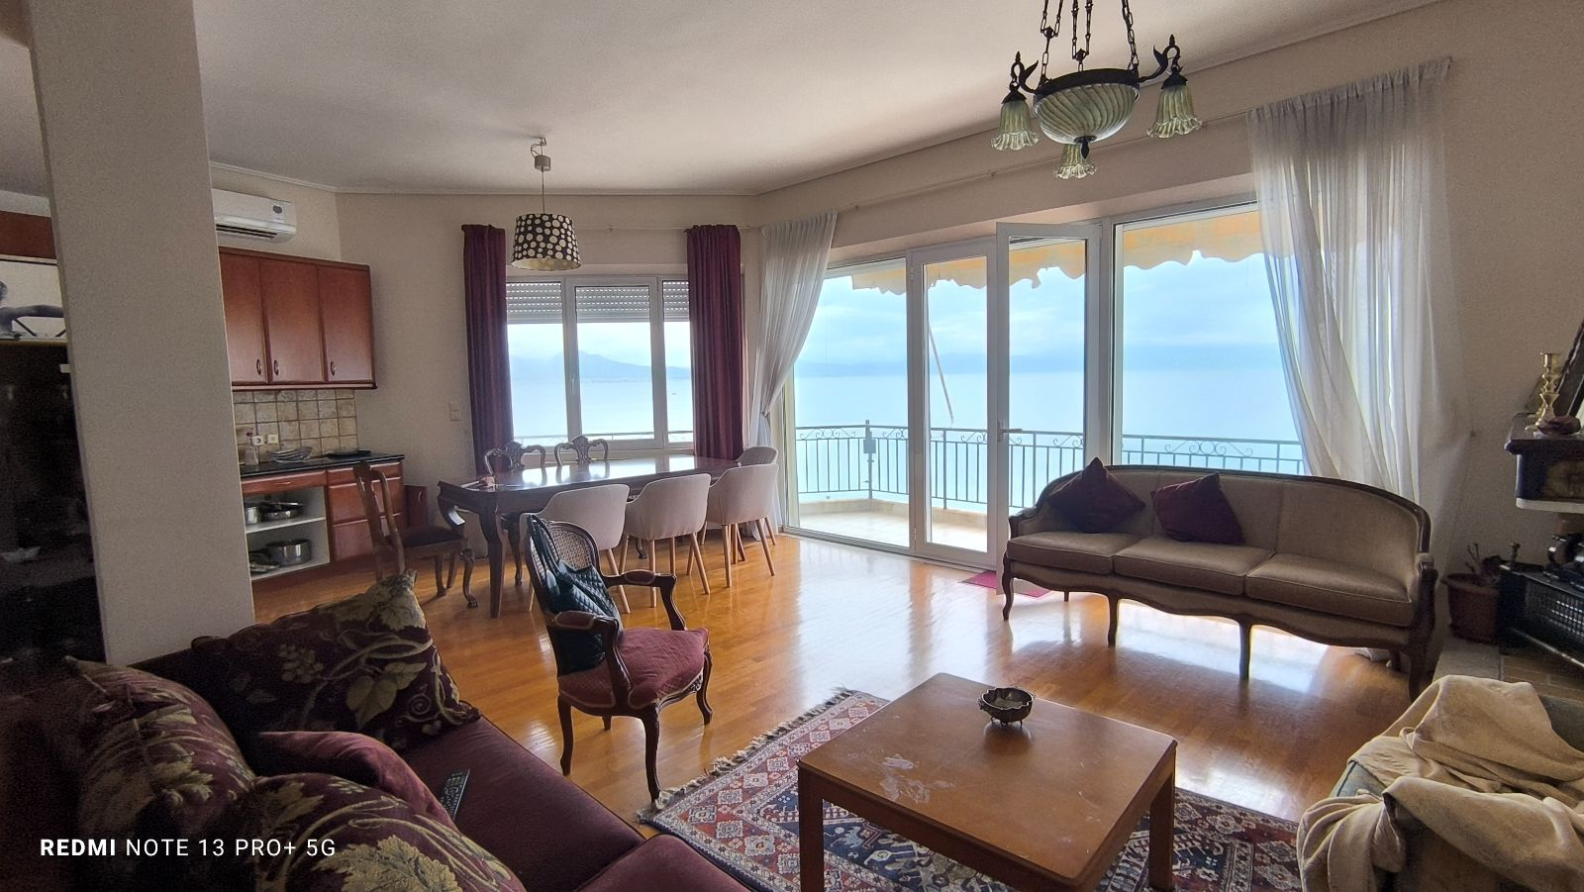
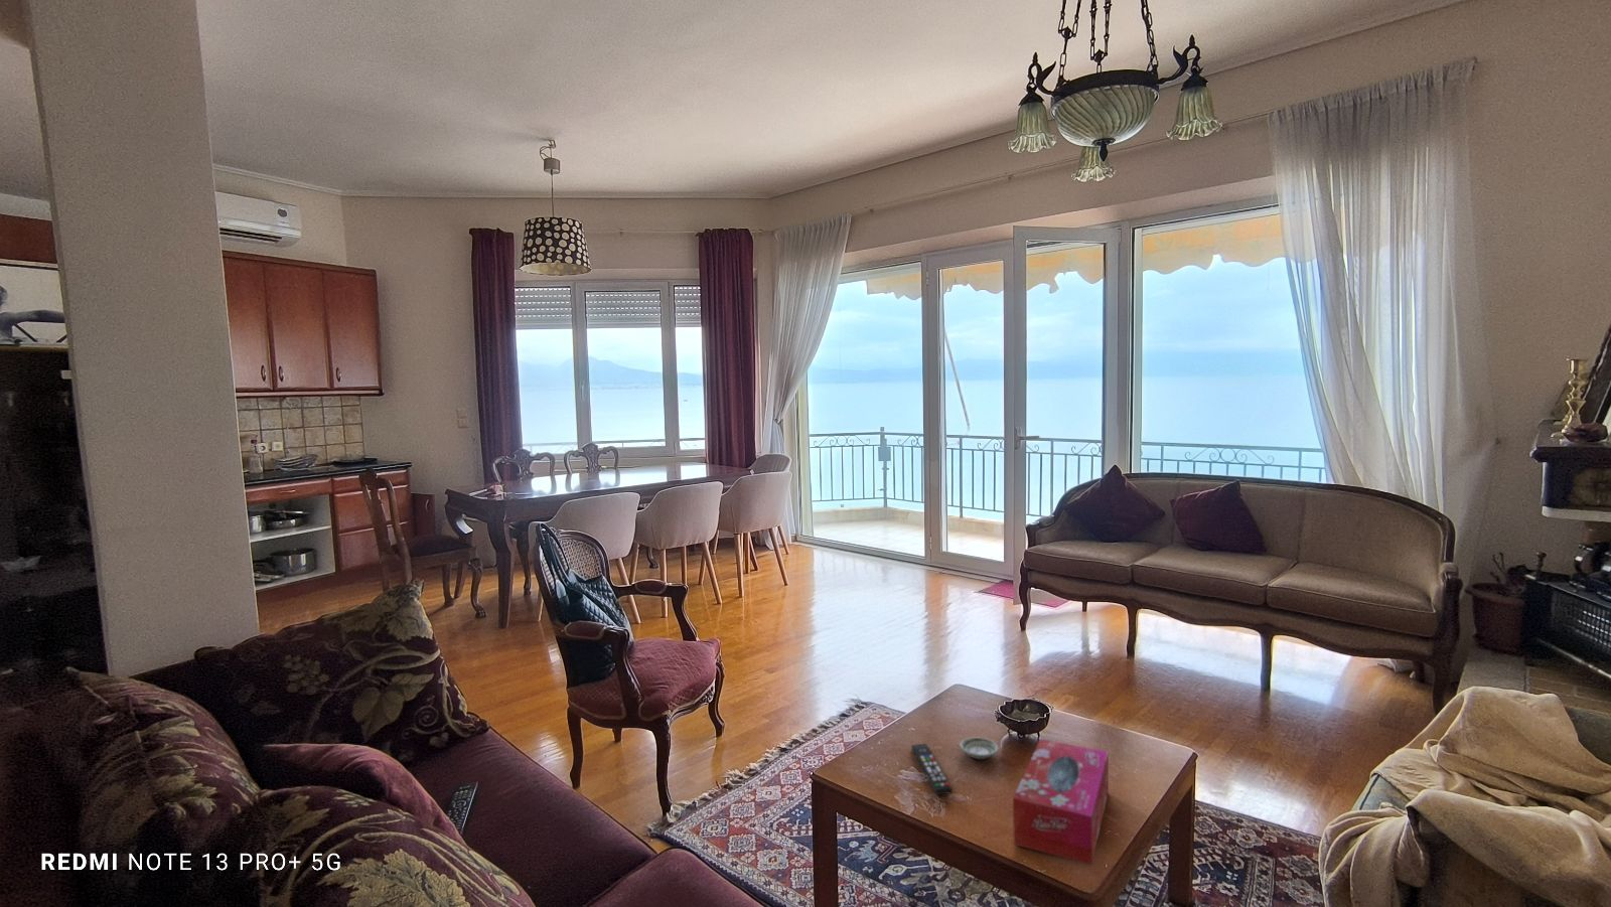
+ saucer [958,737,1000,760]
+ remote control [911,743,954,795]
+ tissue box [1012,738,1110,866]
